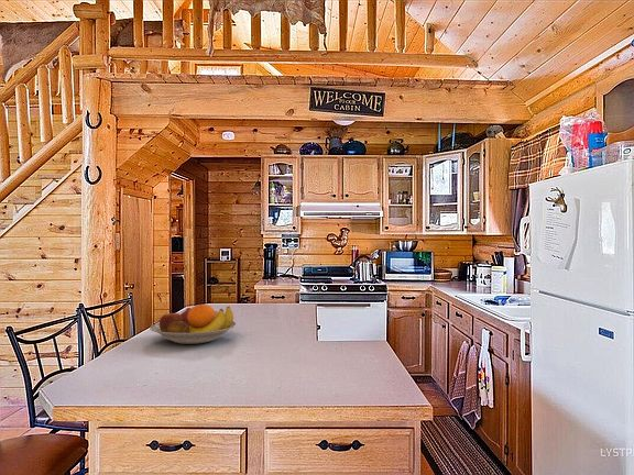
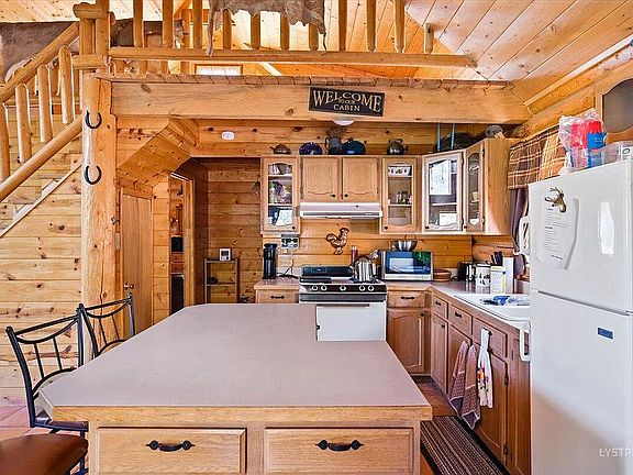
- fruit bowl [149,303,238,345]
